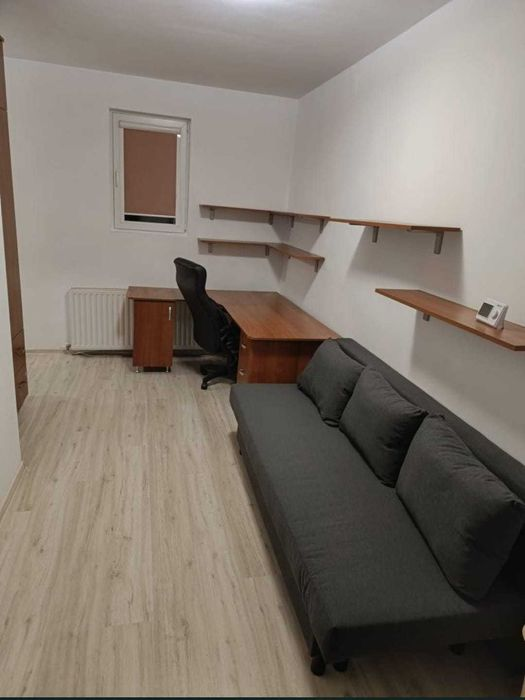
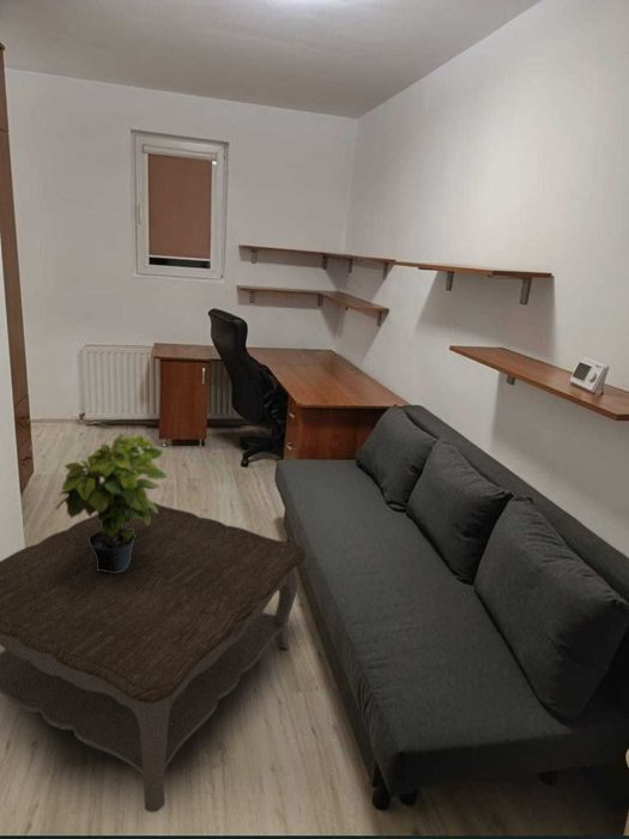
+ coffee table [0,501,307,814]
+ potted plant [55,433,169,573]
